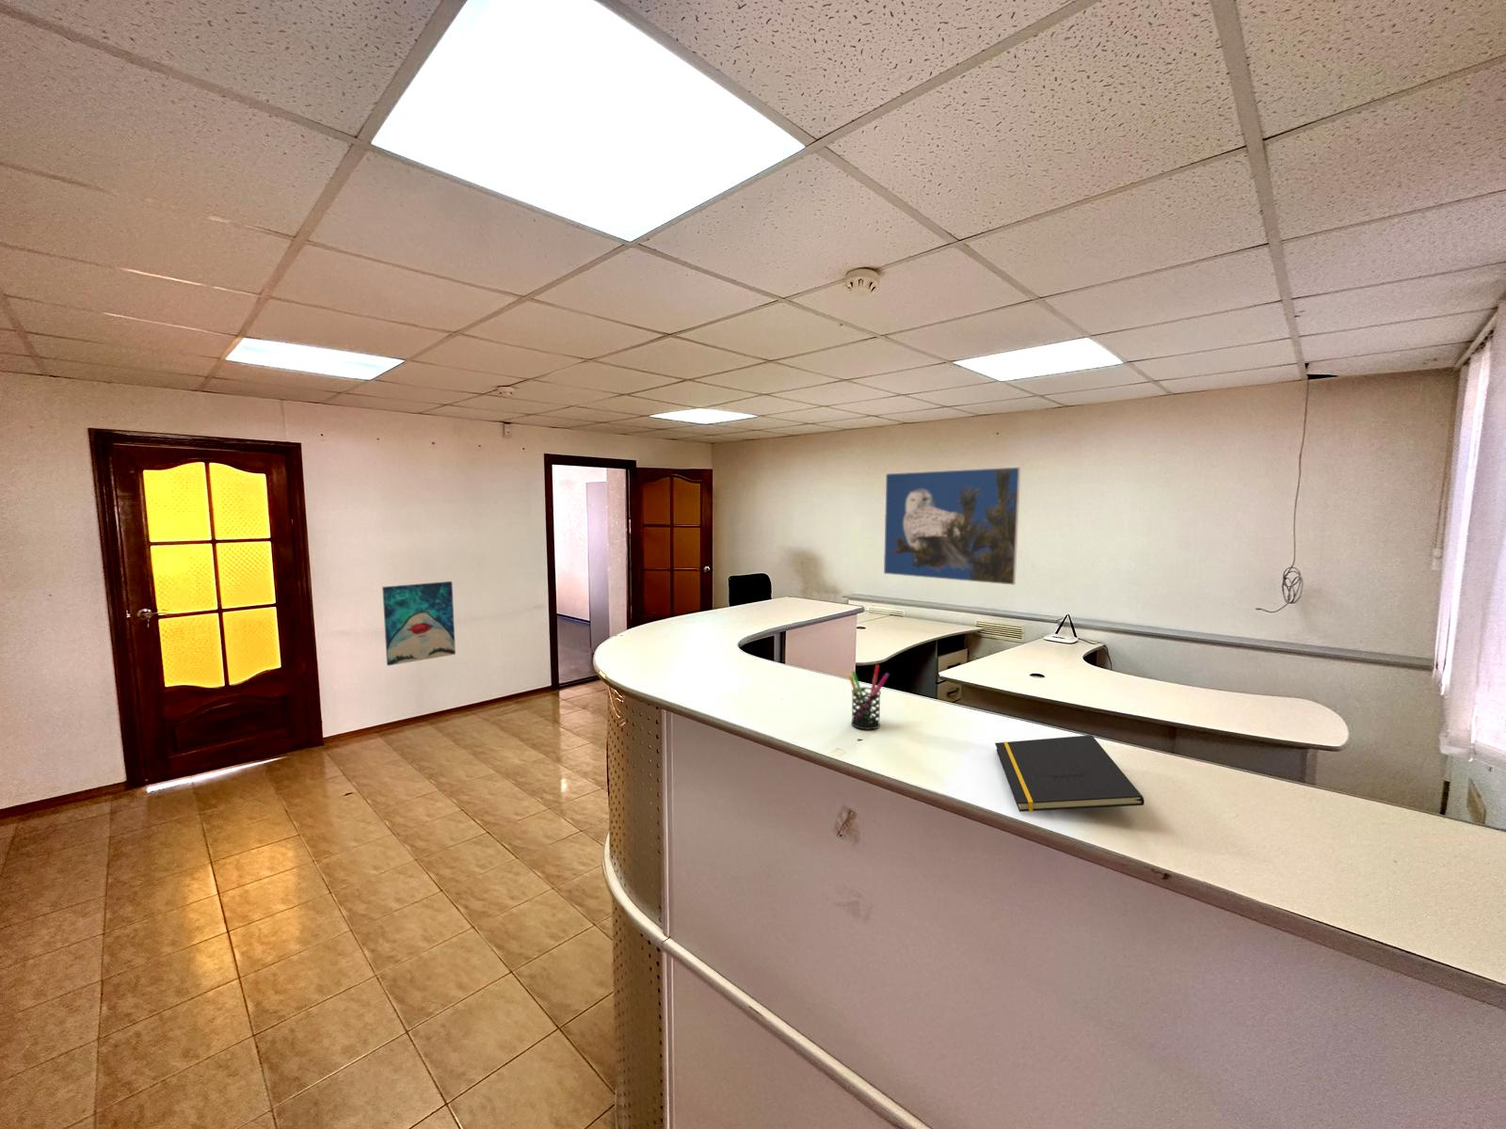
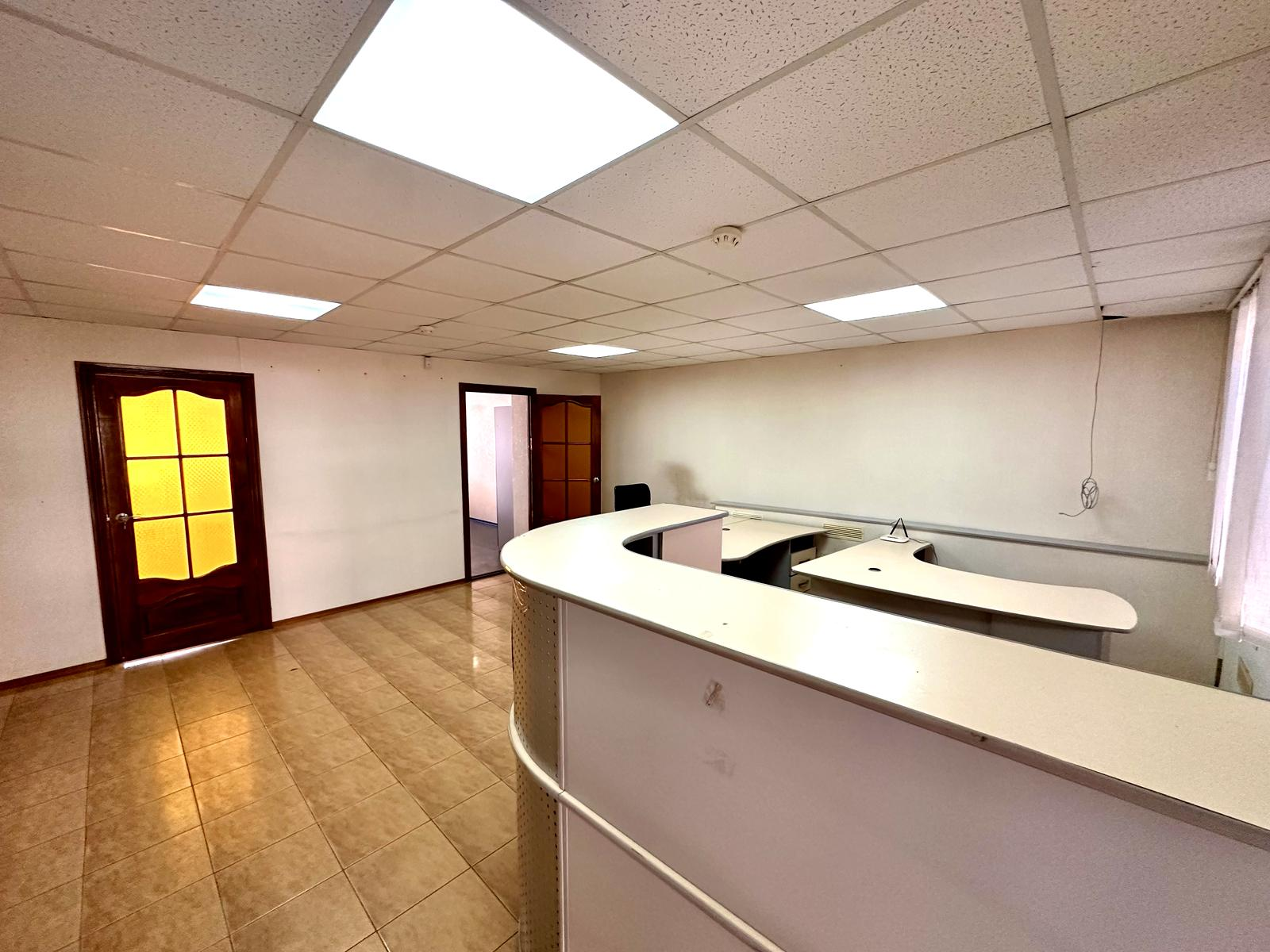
- wall art [381,580,457,666]
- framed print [883,466,1021,586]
- pen holder [848,664,891,731]
- notepad [994,734,1146,812]
